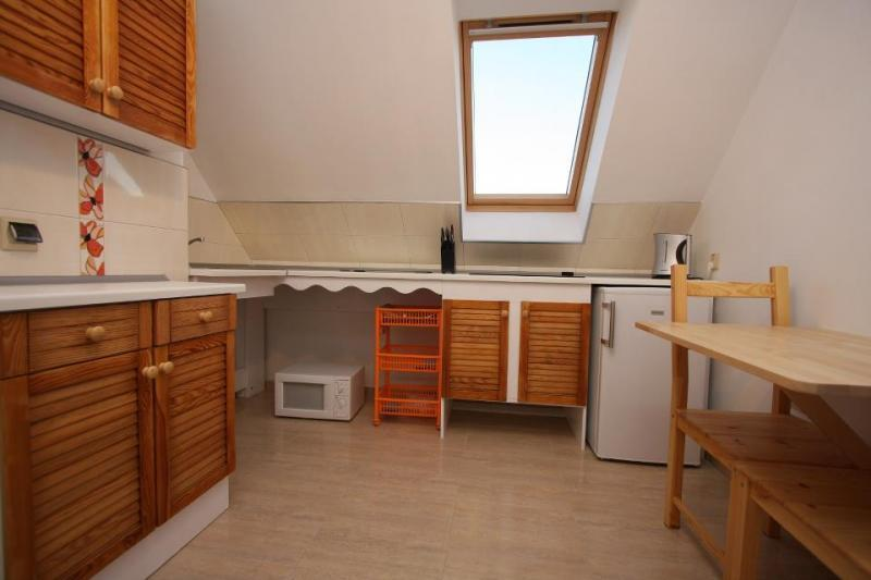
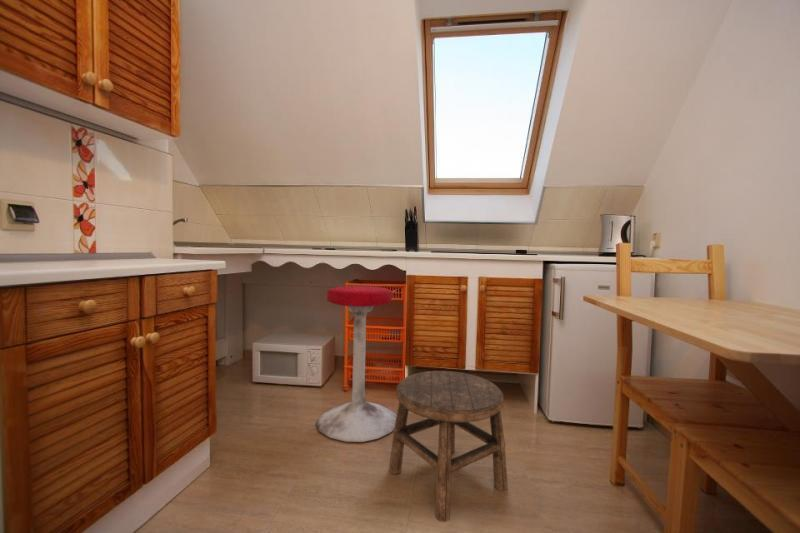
+ stool [315,285,397,443]
+ stool [388,370,509,523]
